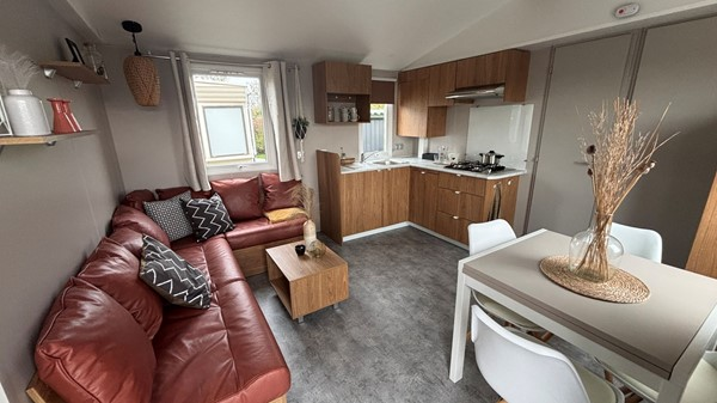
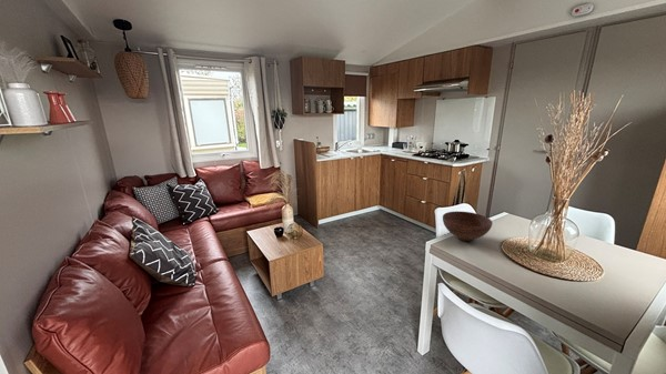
+ bowl [442,210,493,242]
